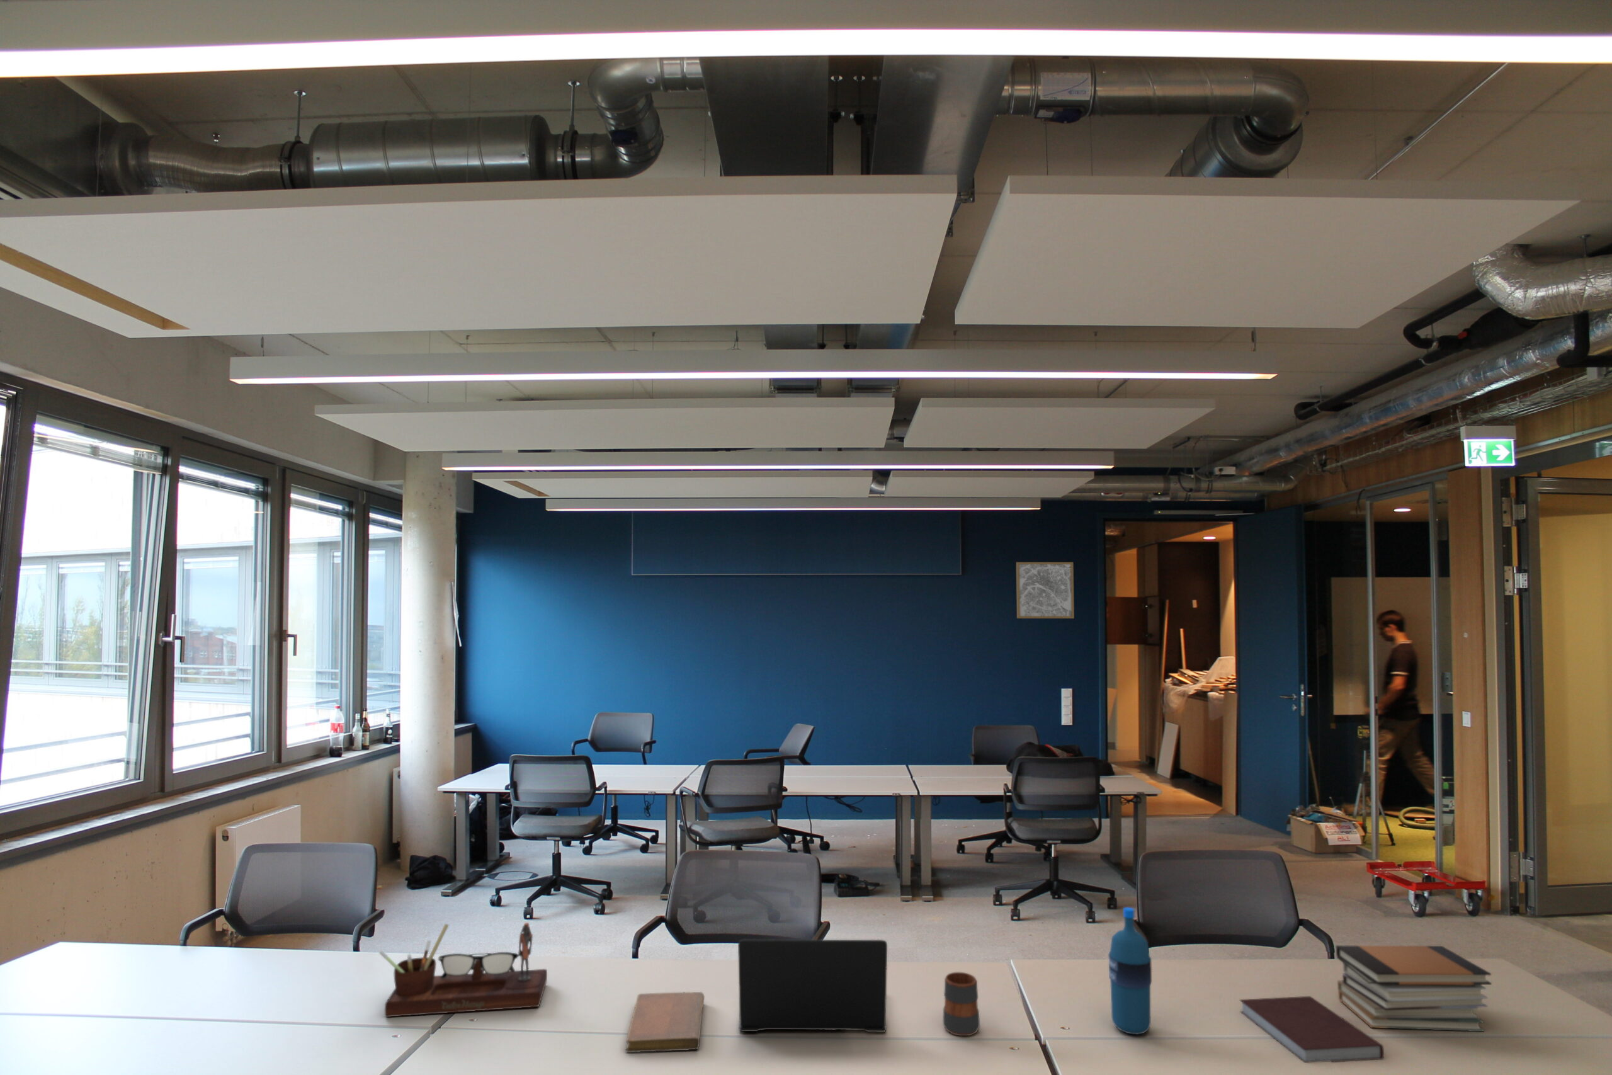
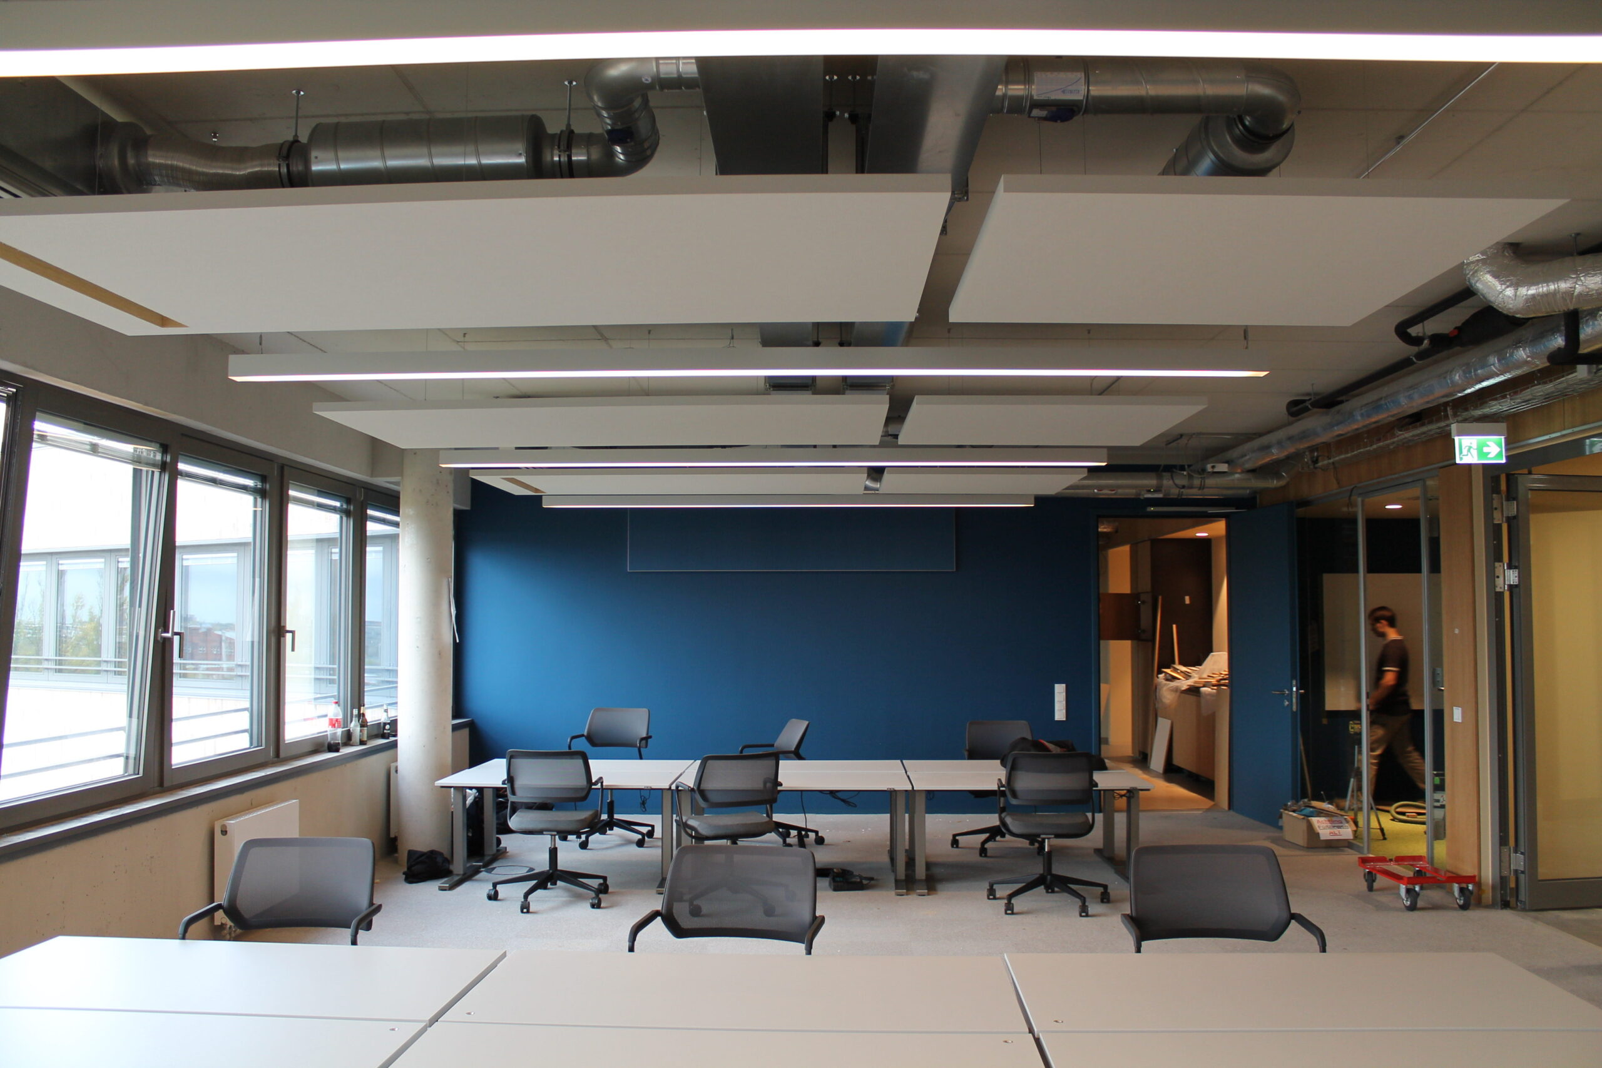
- notebook [625,991,704,1053]
- wall art [1016,561,1075,619]
- water bottle [1108,907,1153,1034]
- notebook [1239,996,1384,1064]
- laptop [738,939,888,1033]
- mug [943,972,980,1037]
- desk organizer [379,921,548,1017]
- book stack [1335,944,1492,1032]
